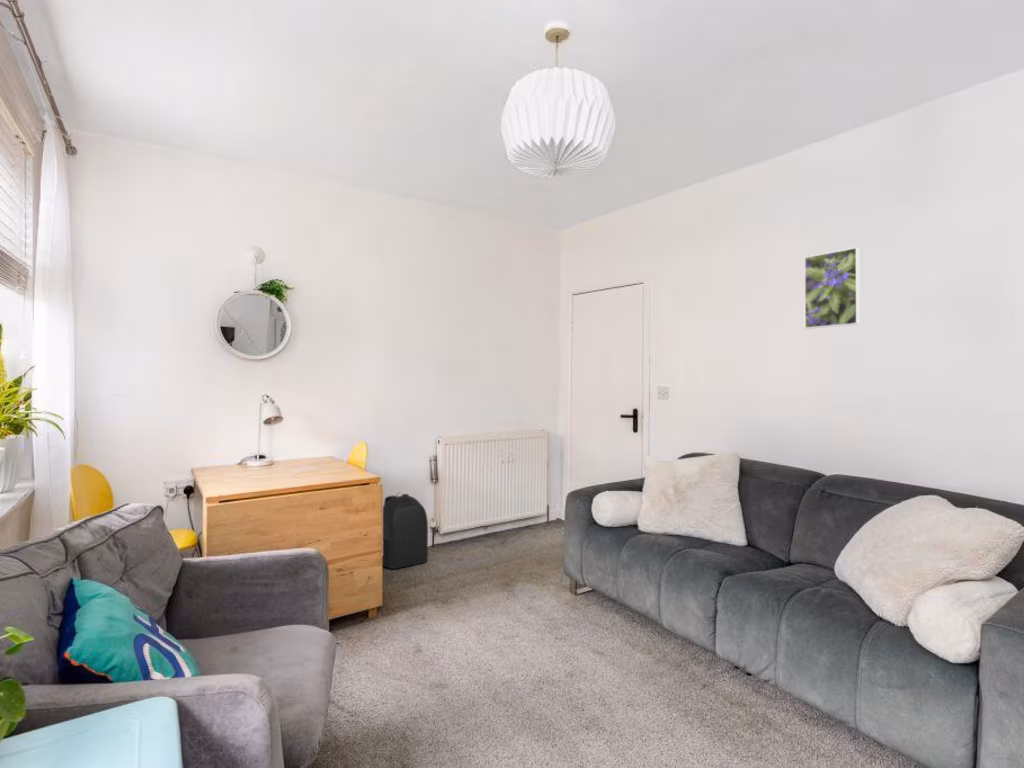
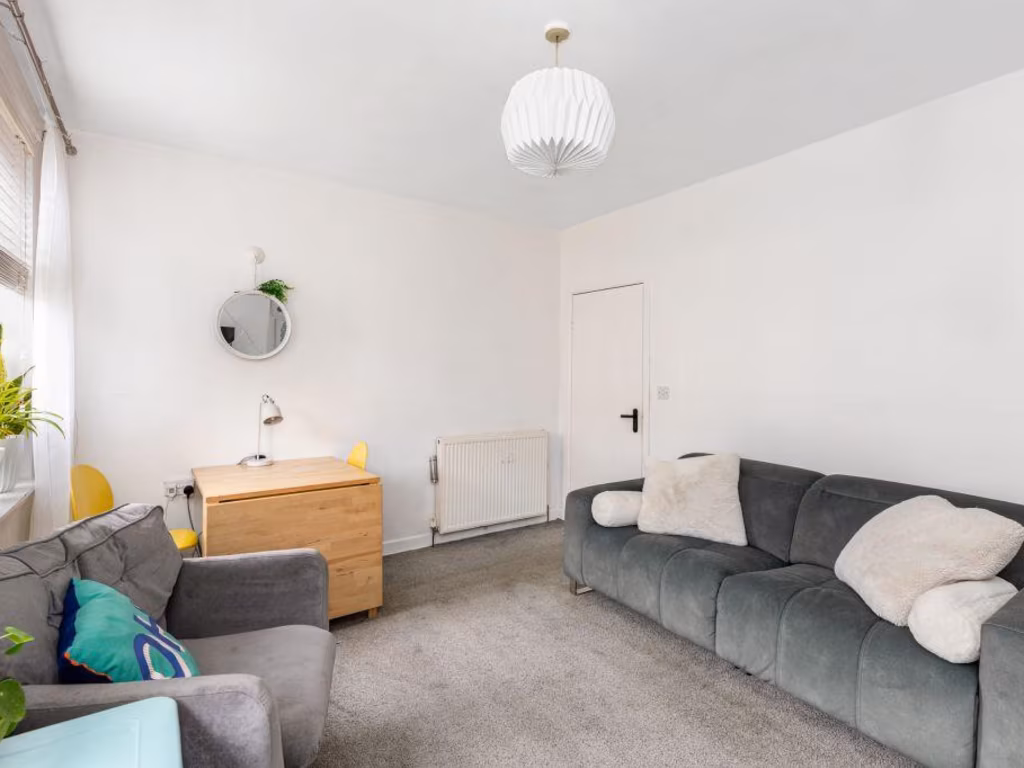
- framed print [803,246,861,330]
- backpack [382,491,429,570]
